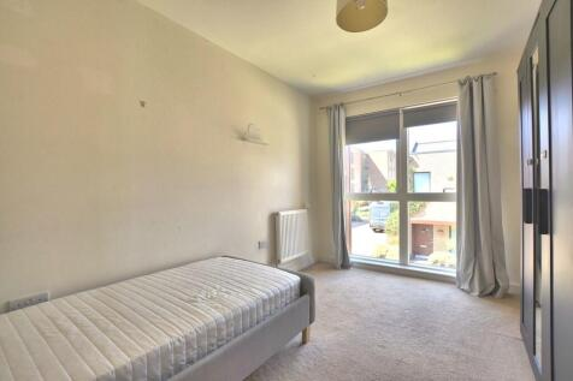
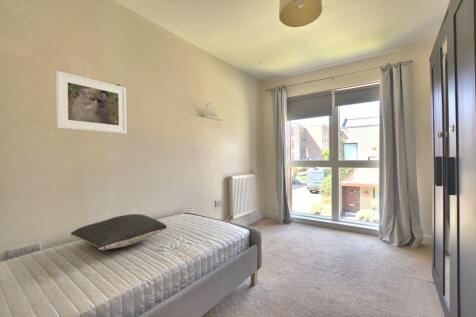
+ pillow [70,213,168,251]
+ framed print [55,70,128,135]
